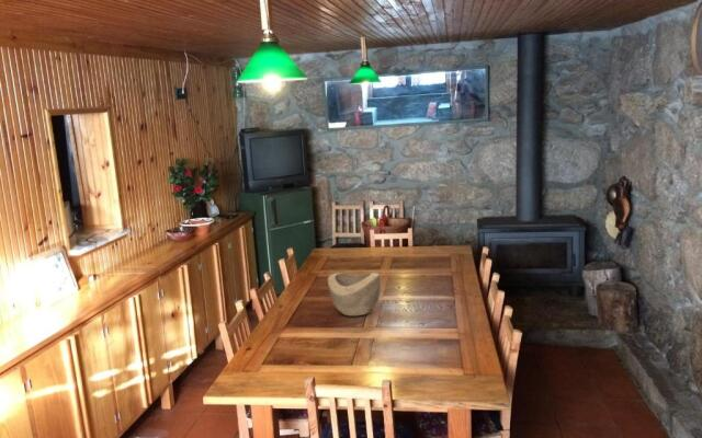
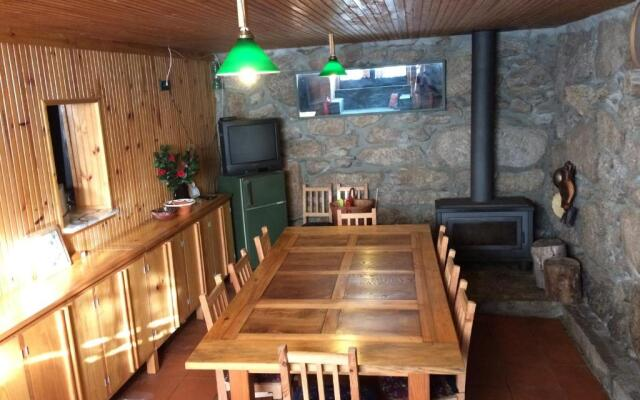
- decorative bowl [327,272,382,316]
